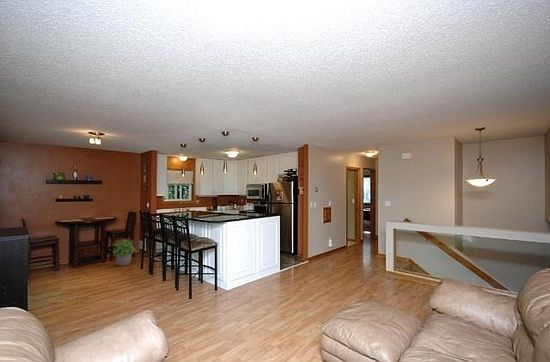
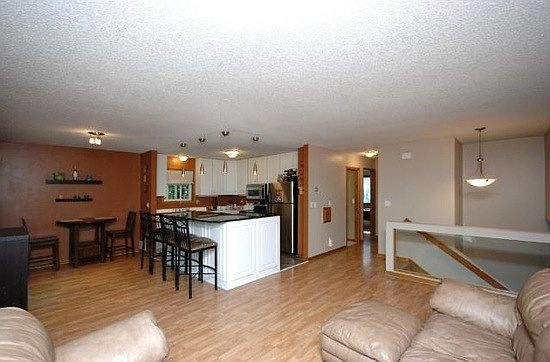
- potted plant [111,238,136,267]
